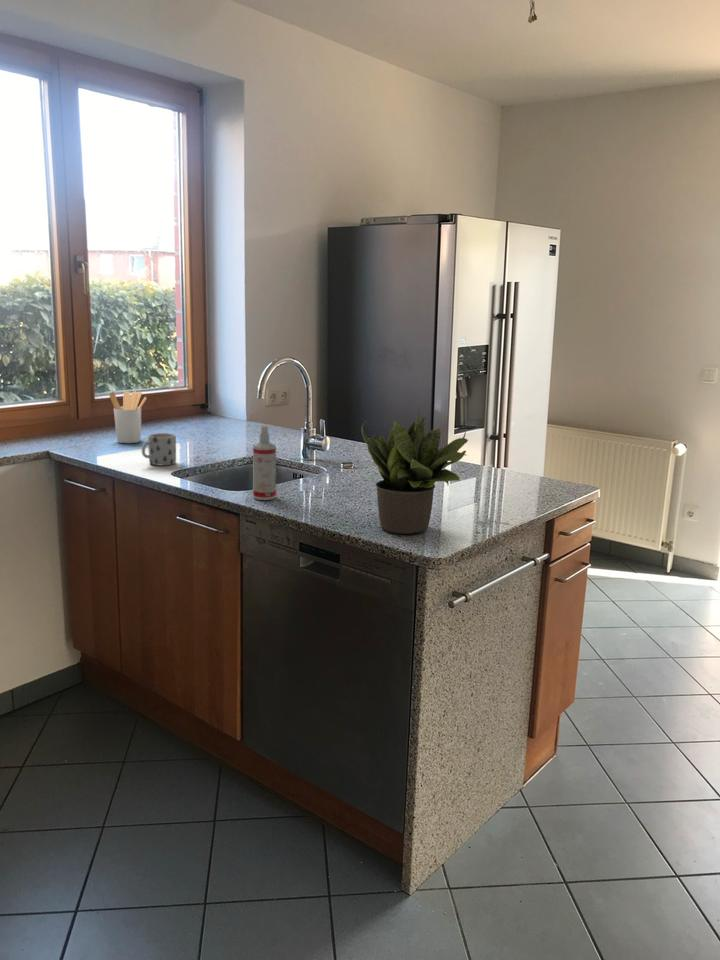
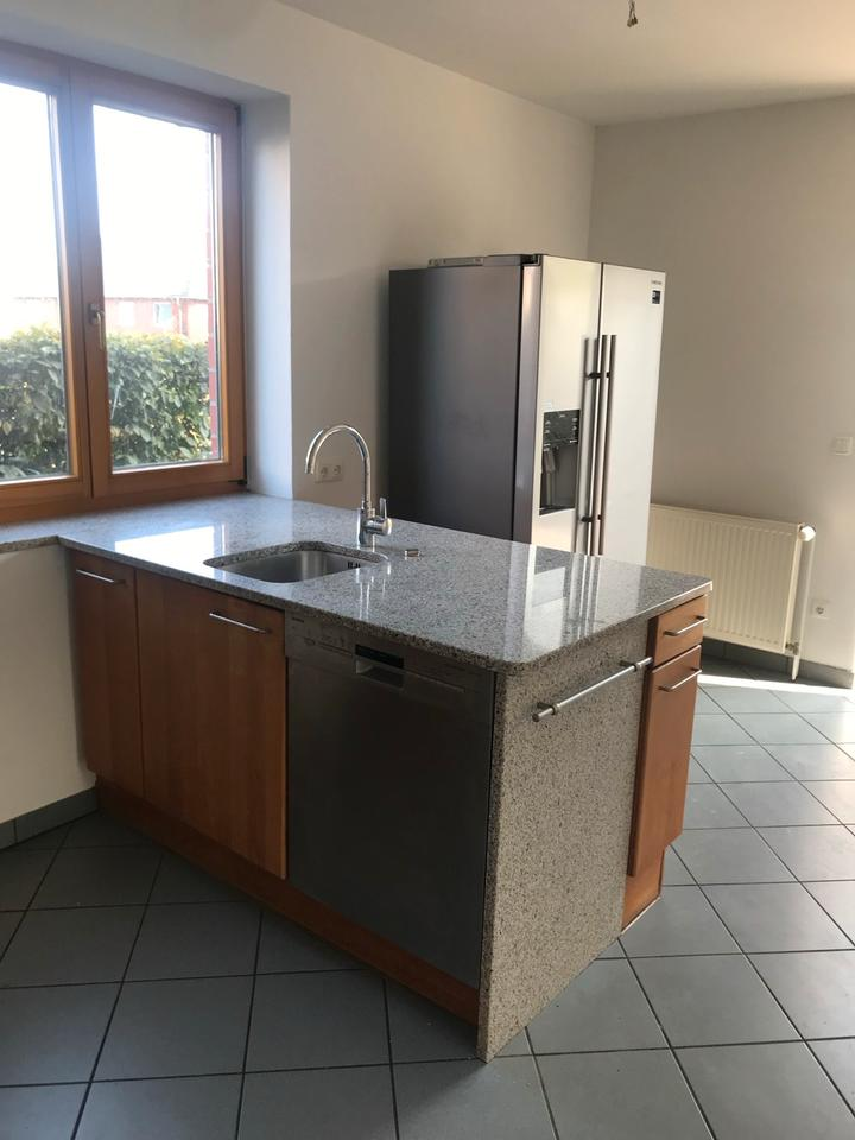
- potted plant [360,409,469,535]
- utensil holder [108,390,148,444]
- spray bottle [252,424,277,501]
- mug [141,432,177,466]
